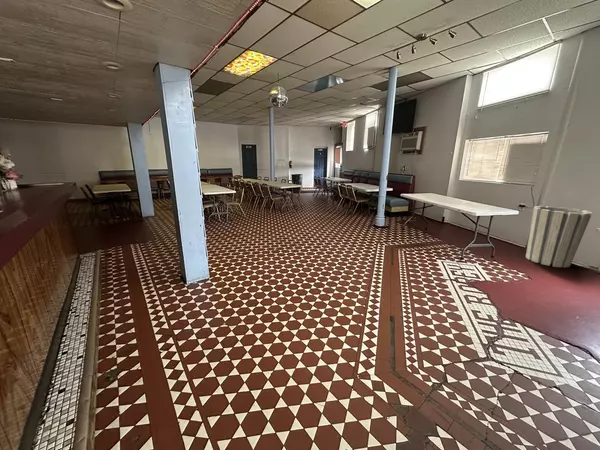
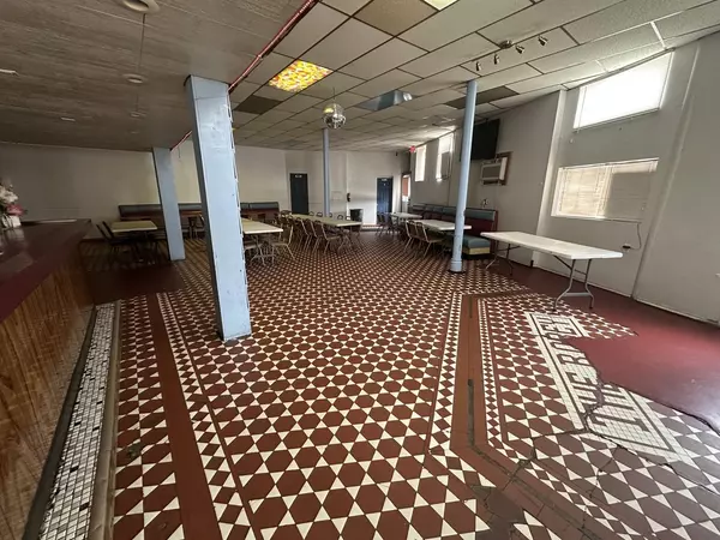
- trash can [525,205,593,268]
